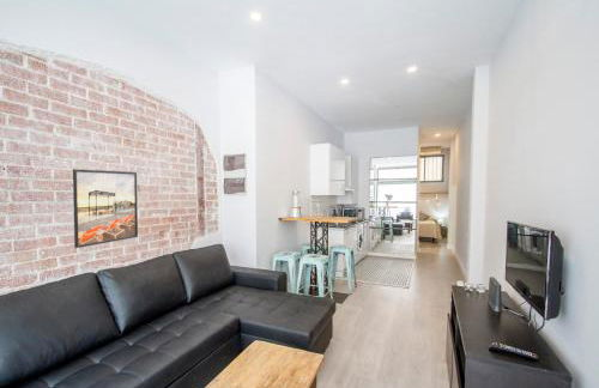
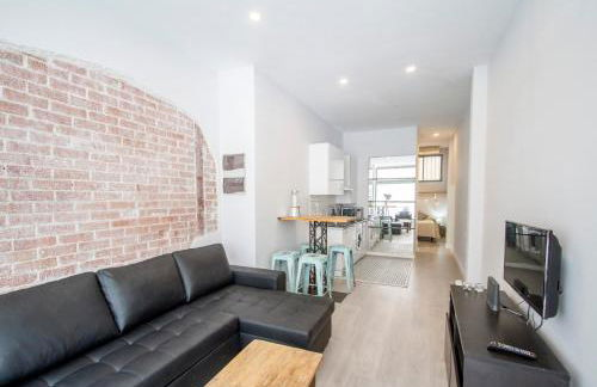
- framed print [72,168,139,249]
